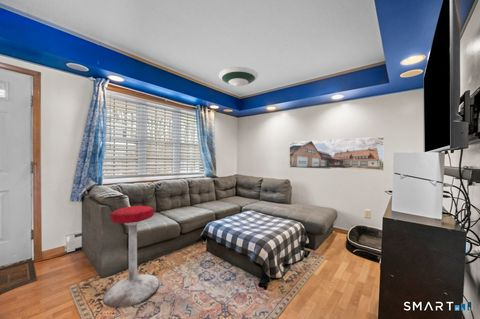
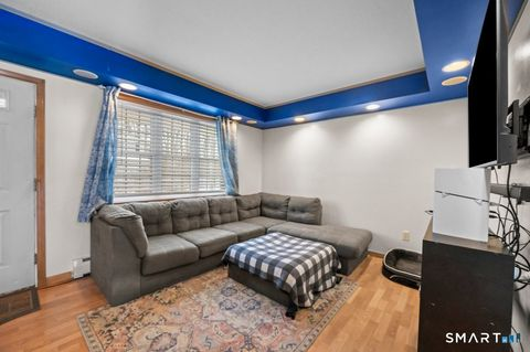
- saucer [218,66,259,88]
- stool [102,205,160,308]
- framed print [288,136,385,172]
